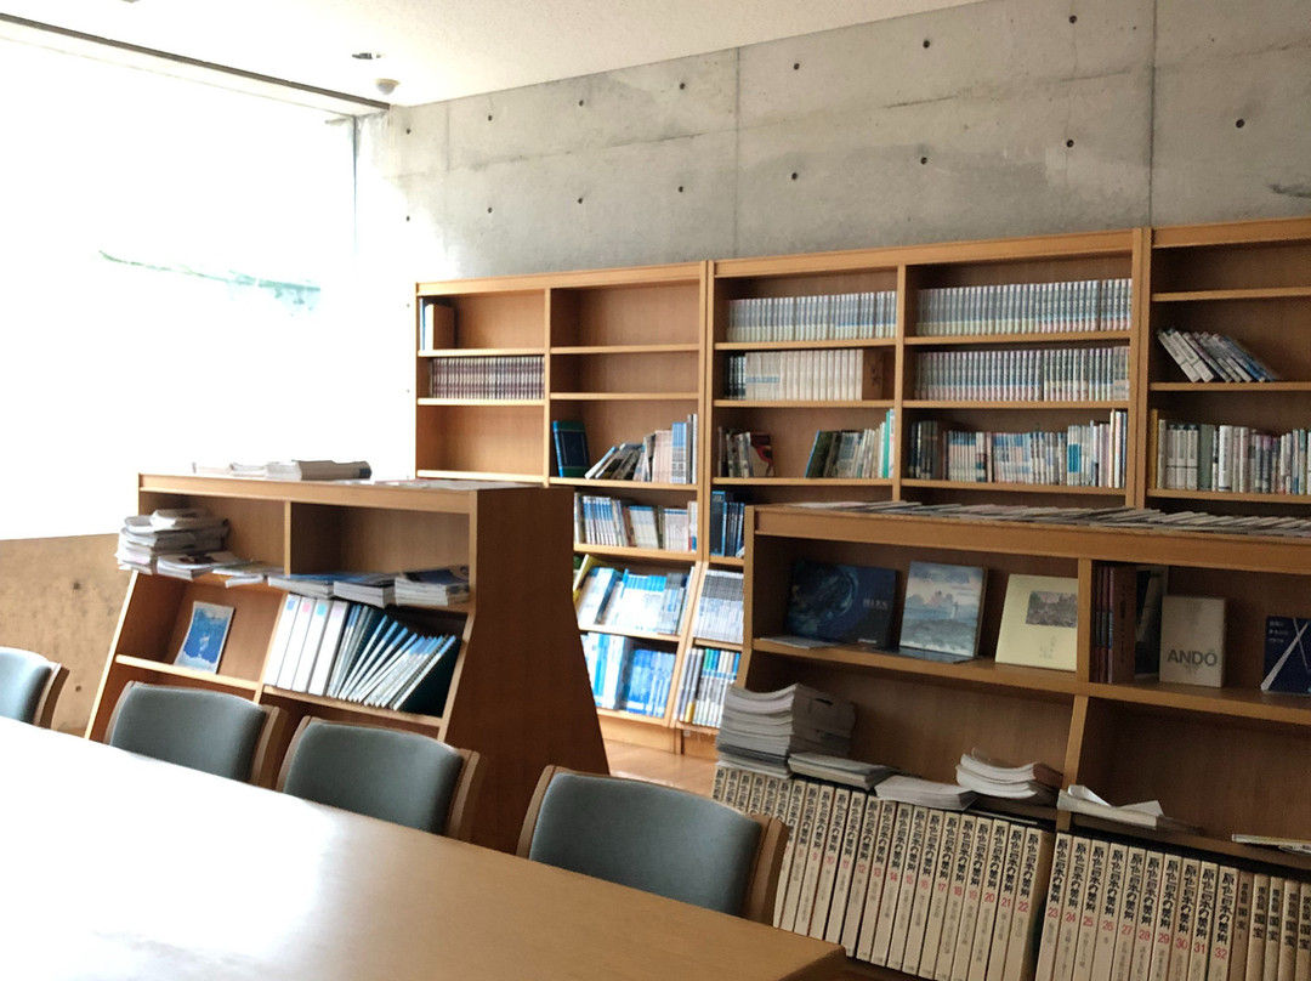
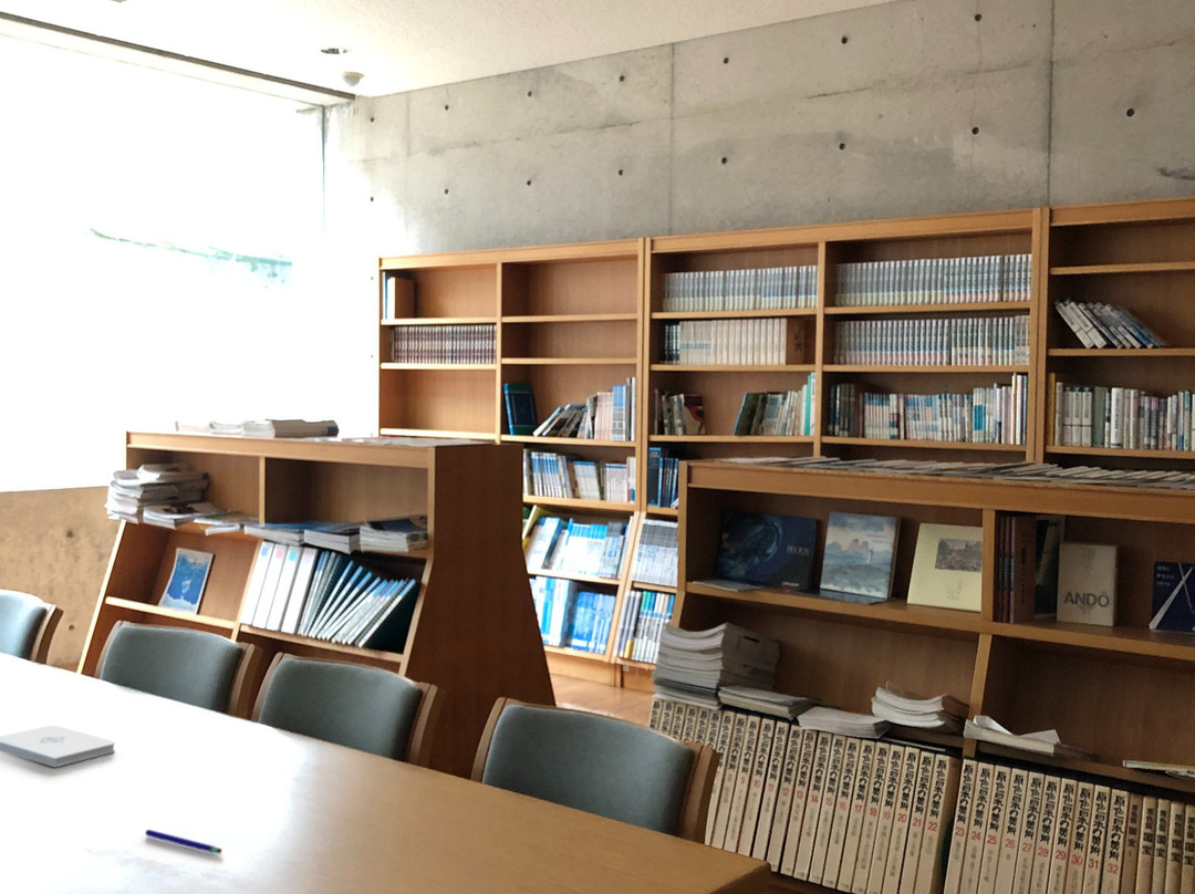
+ notepad [0,725,116,768]
+ pen [144,829,224,854]
